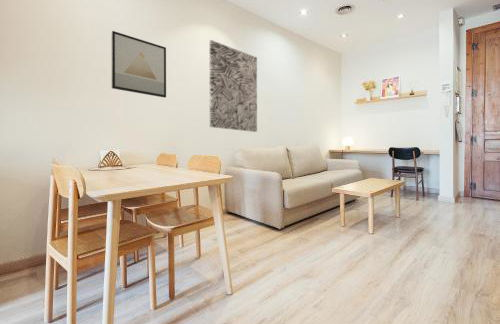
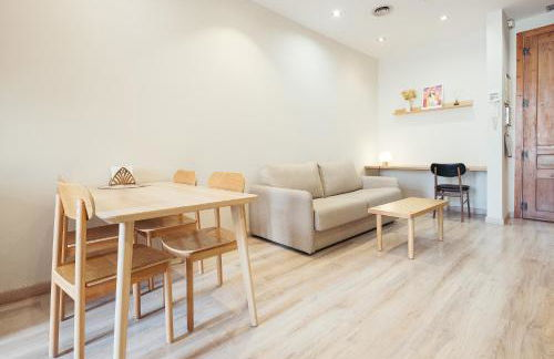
- wall art [110,30,167,99]
- wall art [209,39,258,133]
